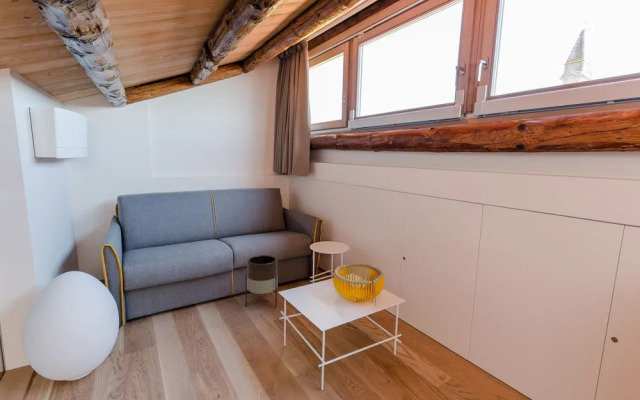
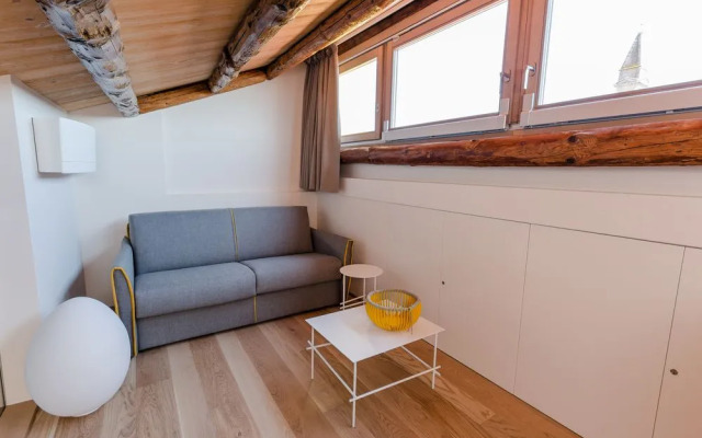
- planter [244,254,279,308]
